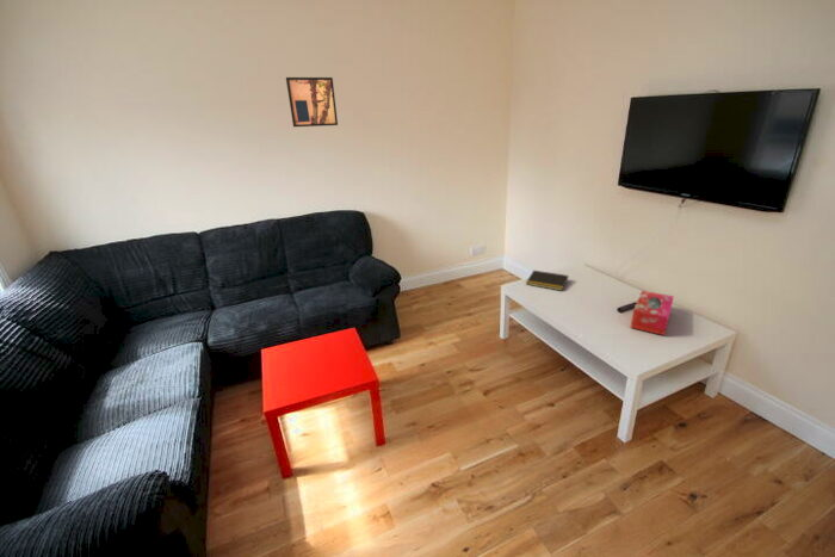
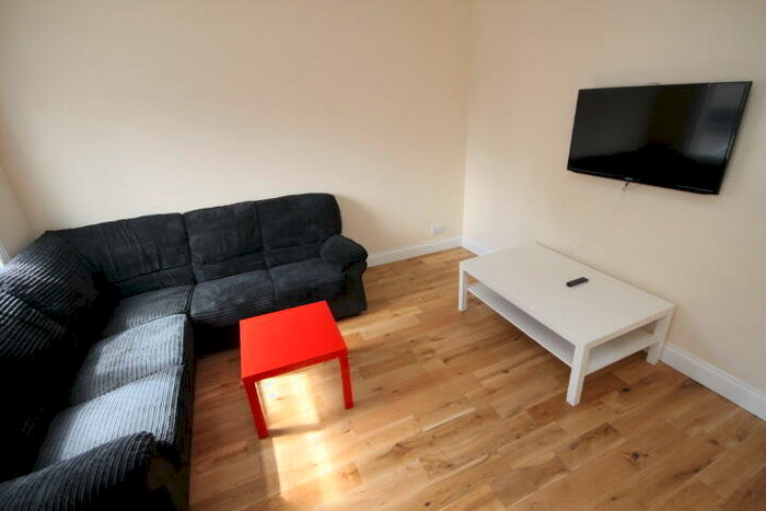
- tissue box [629,290,675,336]
- notepad [525,270,570,291]
- wall art [285,76,339,128]
